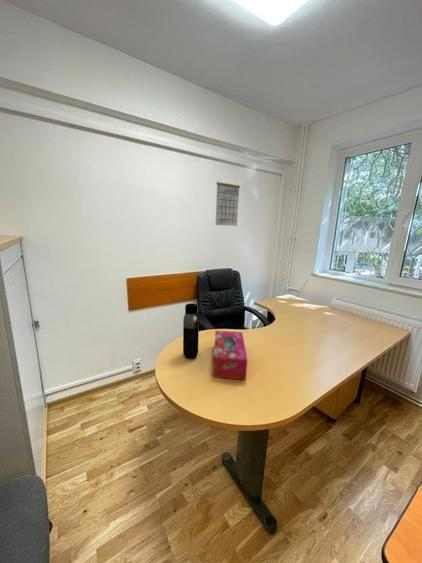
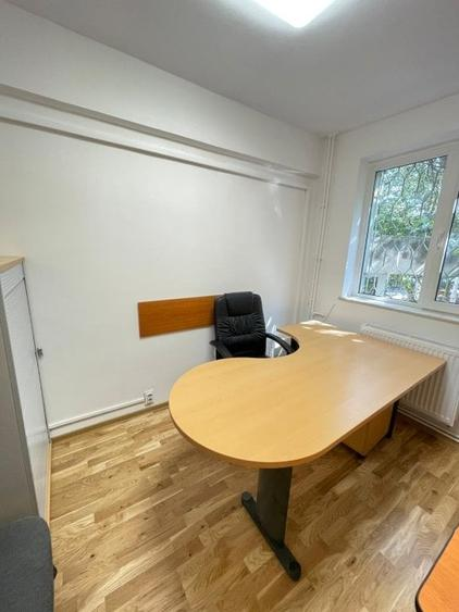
- tissue box [212,330,248,381]
- calendar [215,179,241,227]
- water bottle [182,302,200,360]
